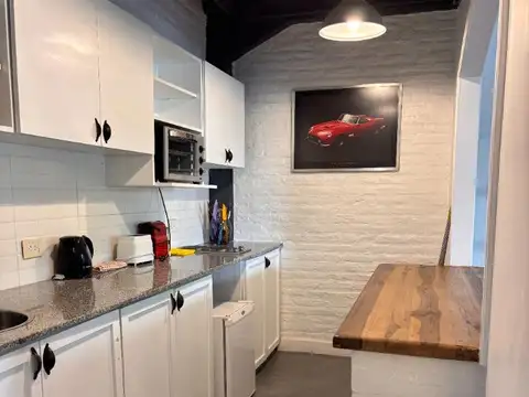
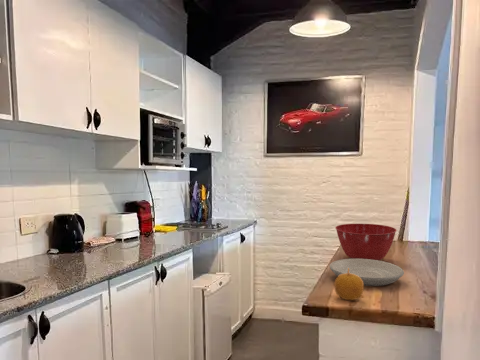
+ plate [329,258,405,287]
+ fruit [333,268,365,301]
+ mixing bowl [335,223,397,261]
